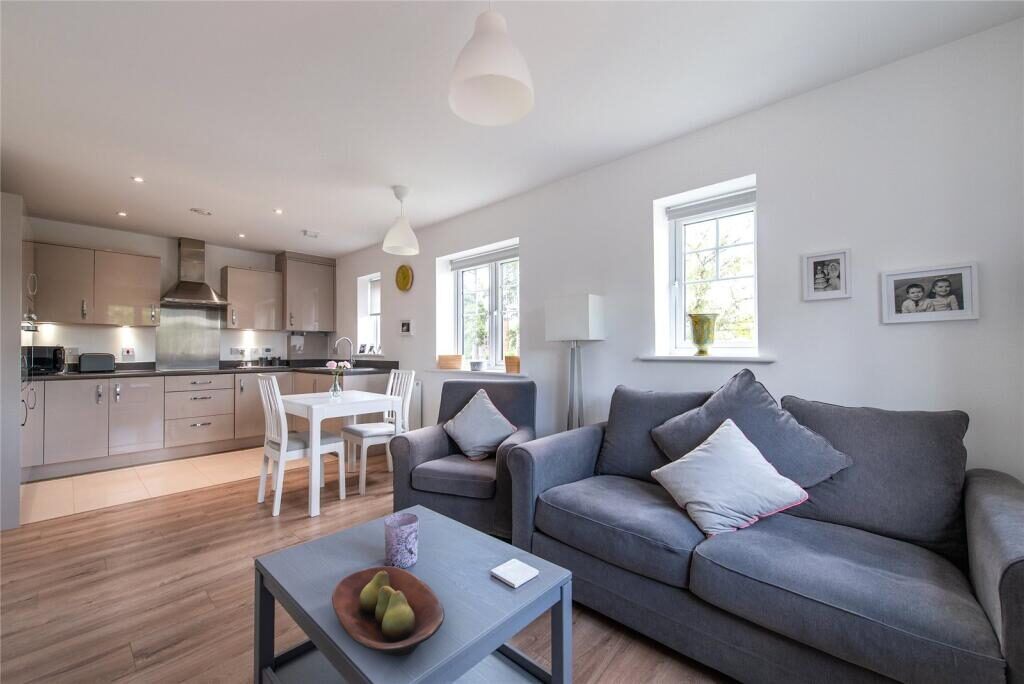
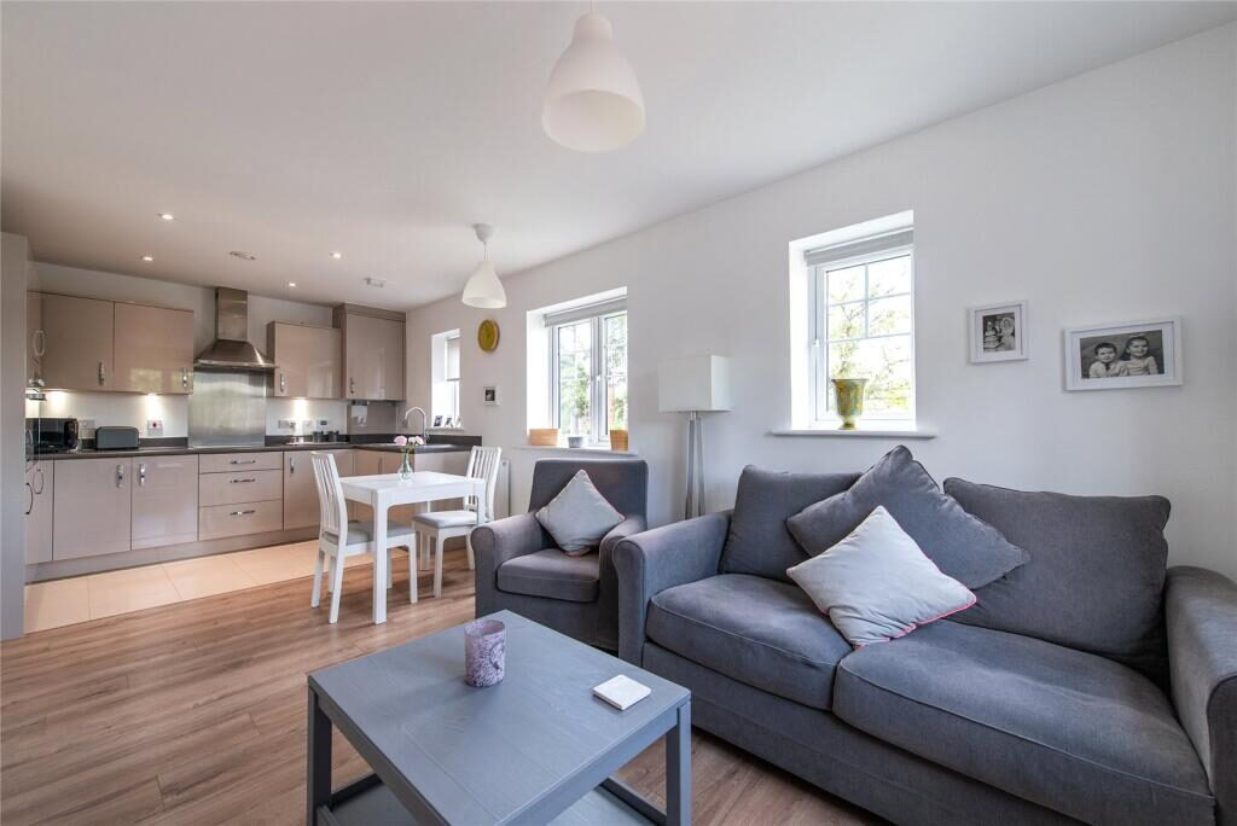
- fruit bowl [331,565,446,656]
